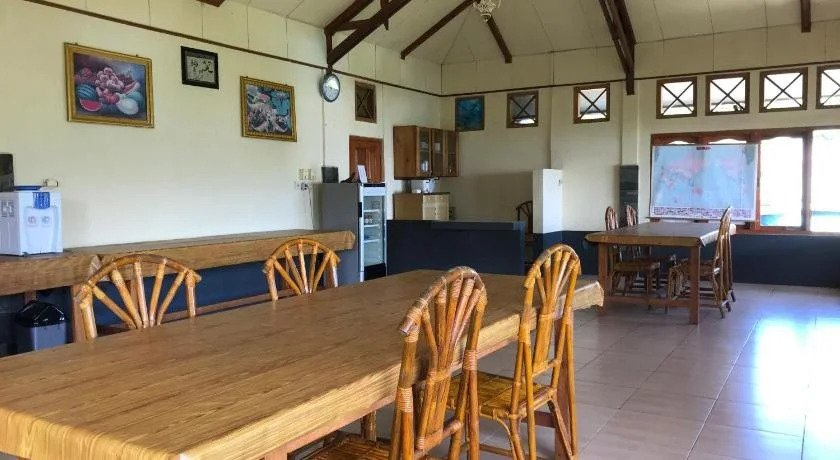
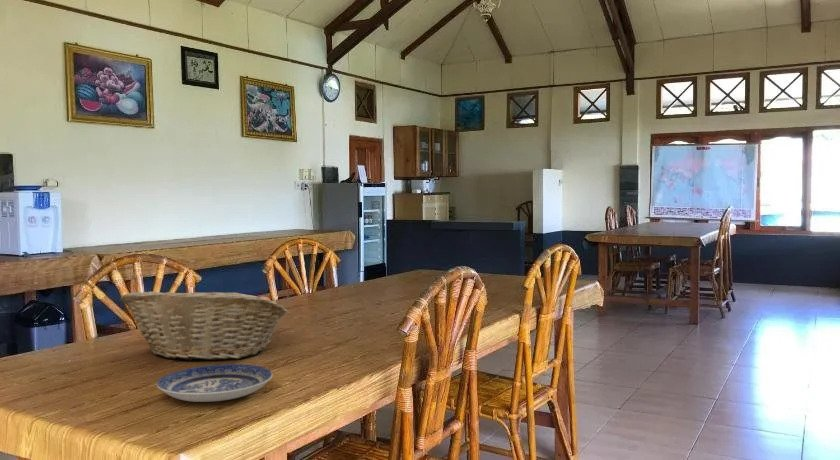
+ fruit basket [119,289,288,361]
+ plate [156,363,274,403]
